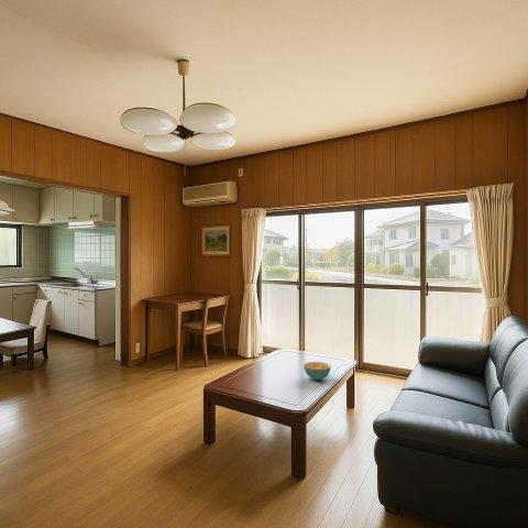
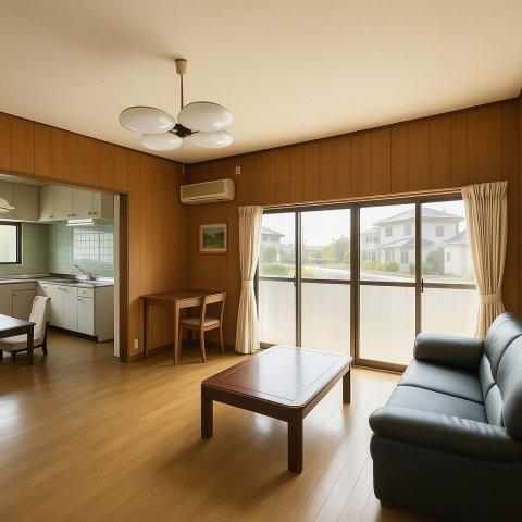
- cereal bowl [302,361,332,382]
